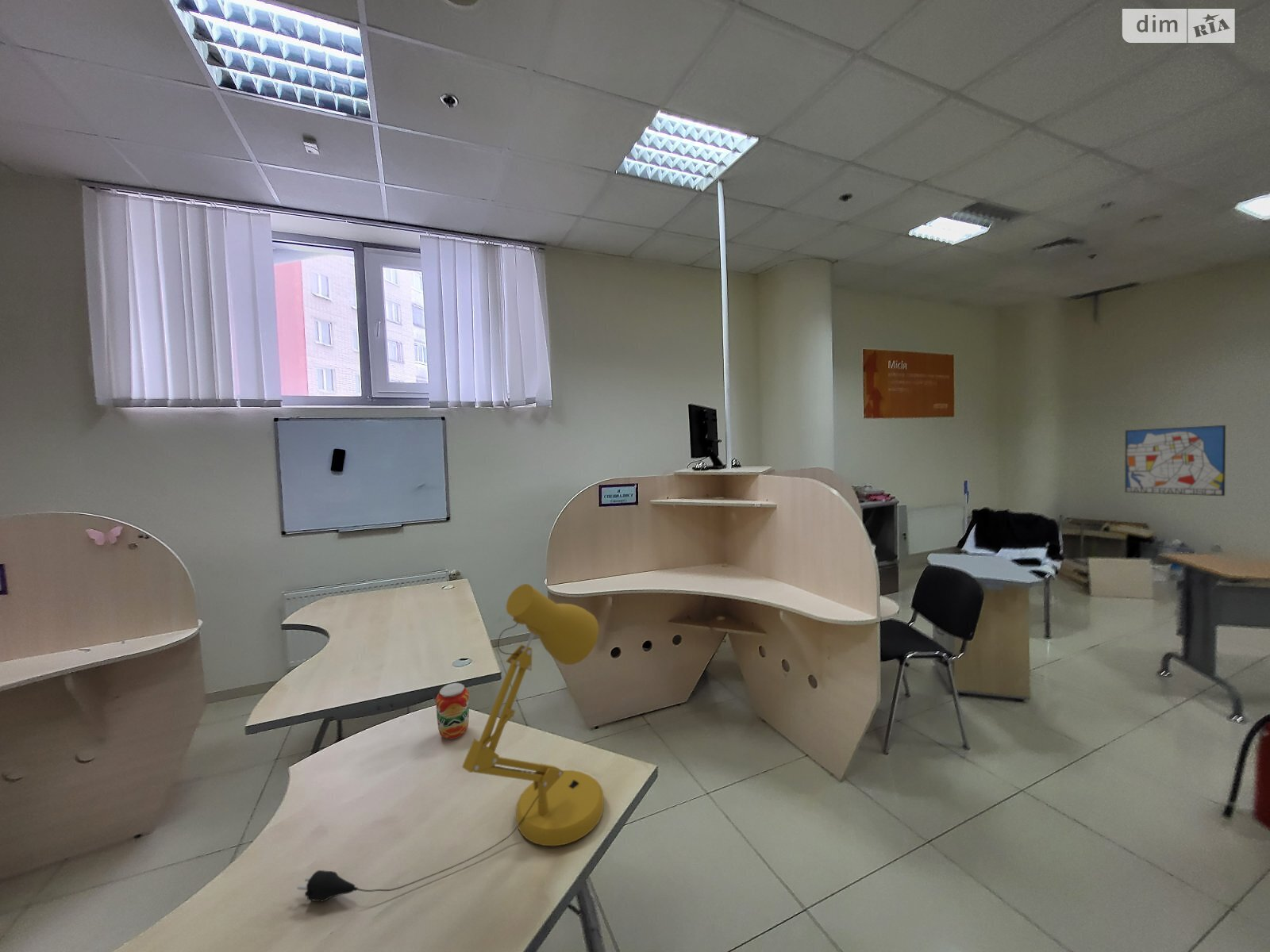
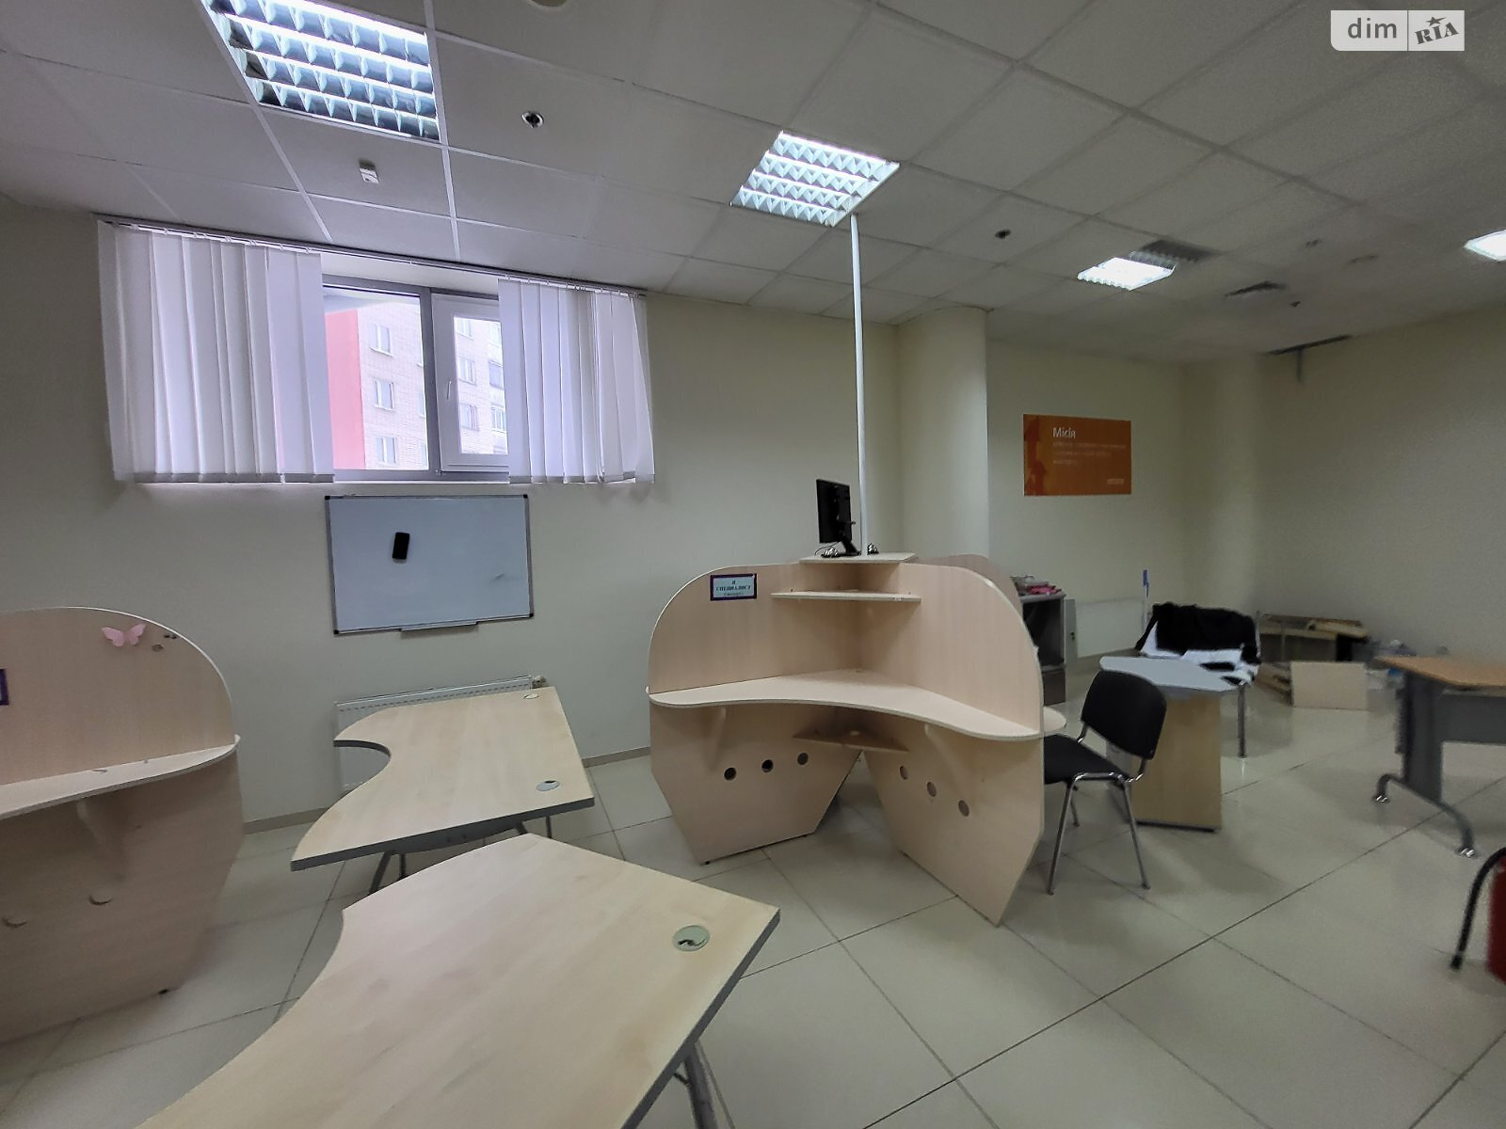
- desk lamp [297,583,605,903]
- wall art [1125,424,1226,497]
- beverage can [435,682,470,740]
